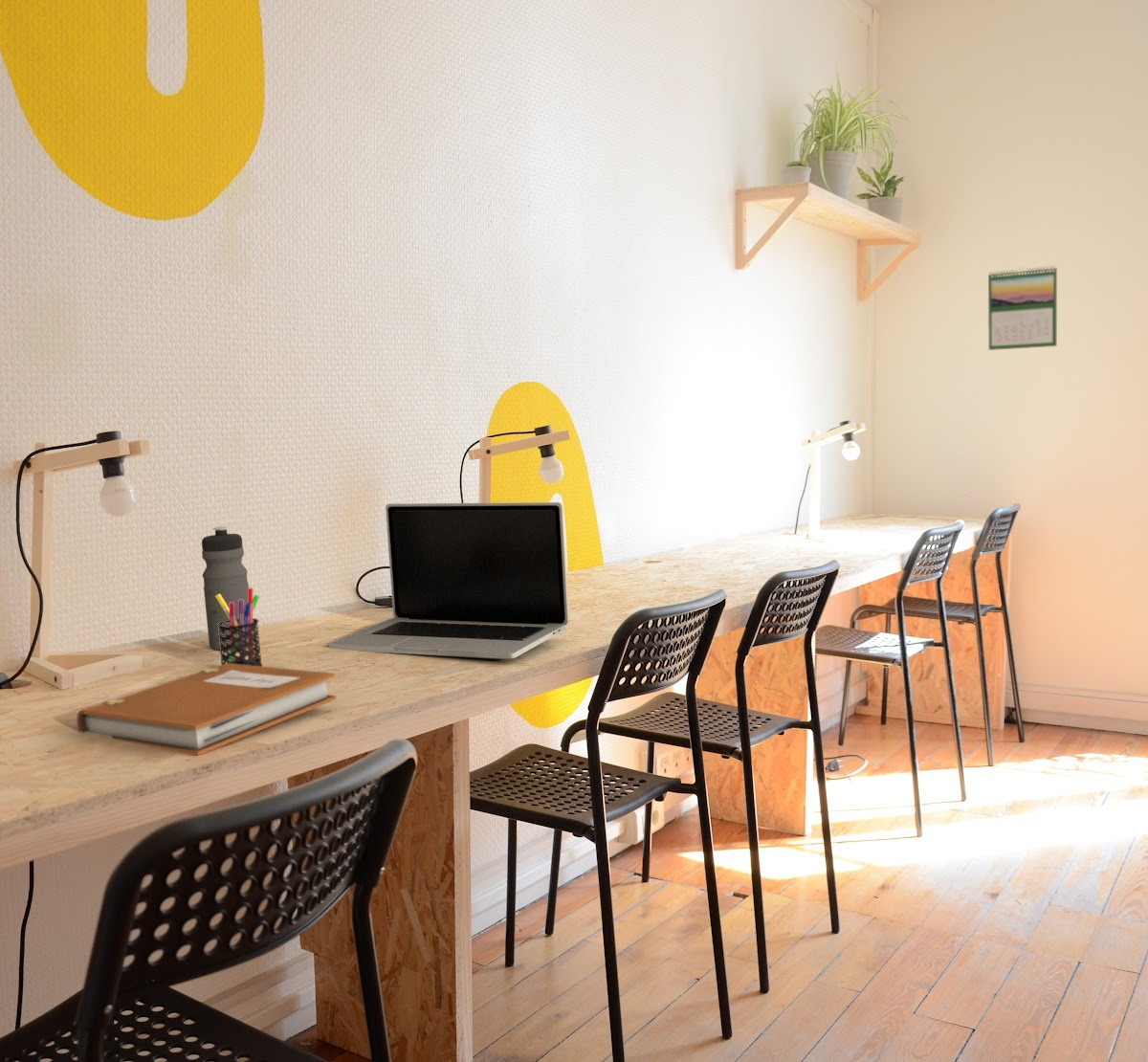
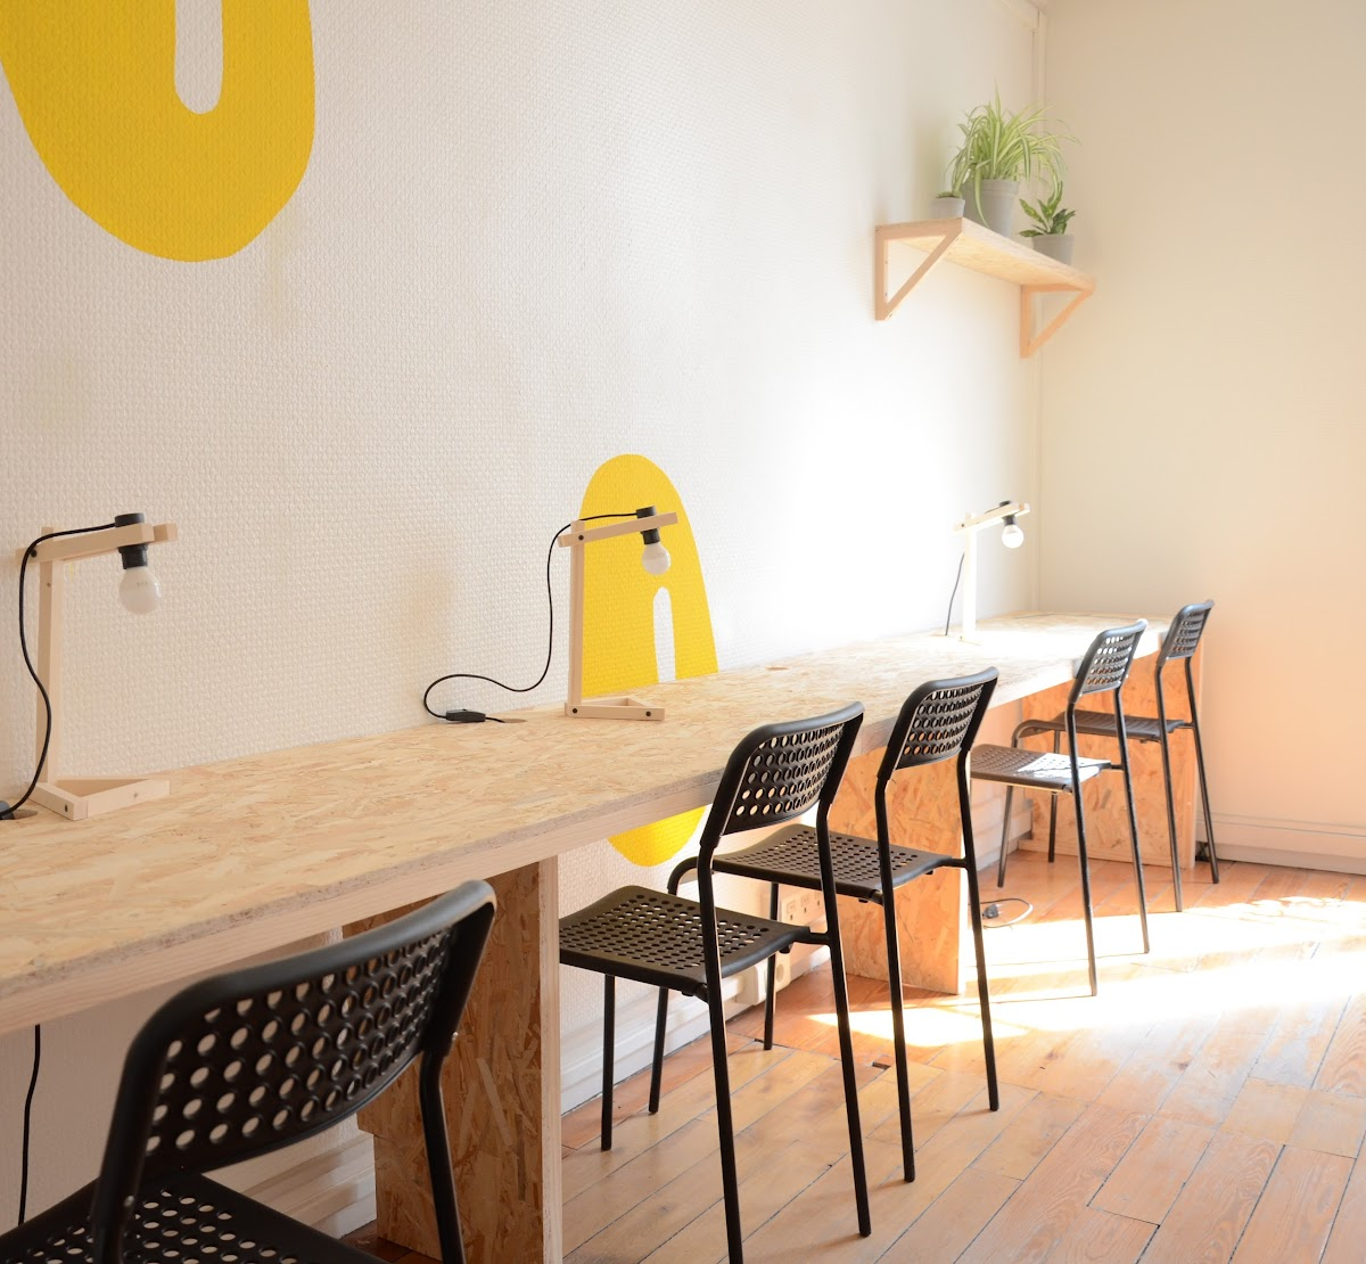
- laptop [326,501,569,660]
- calendar [987,265,1058,351]
- pen holder [215,586,264,667]
- notebook [76,662,337,757]
- water bottle [201,525,250,652]
